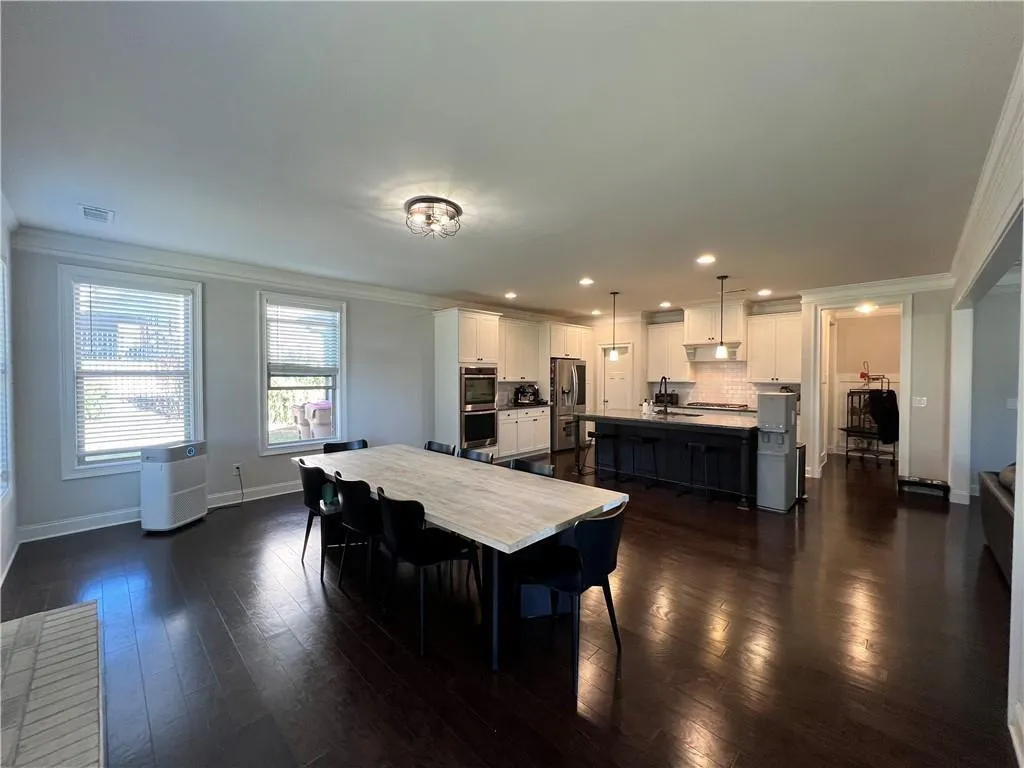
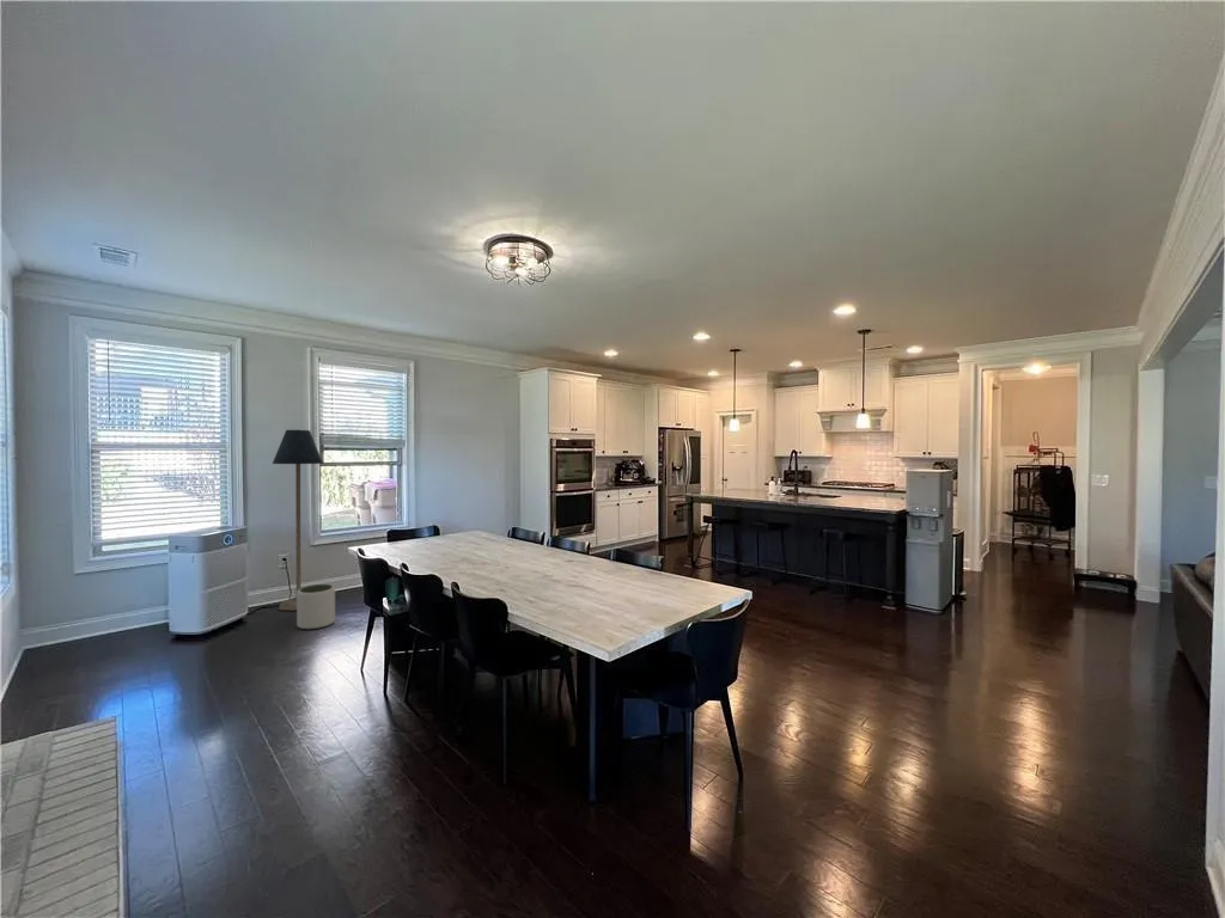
+ floor lamp [272,429,324,612]
+ plant pot [295,583,336,631]
